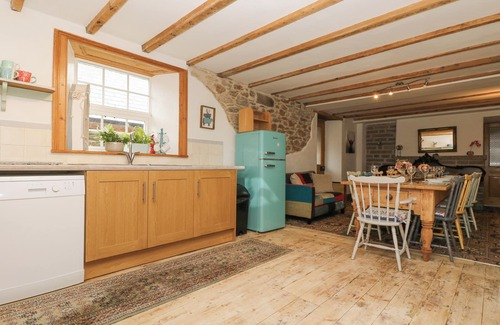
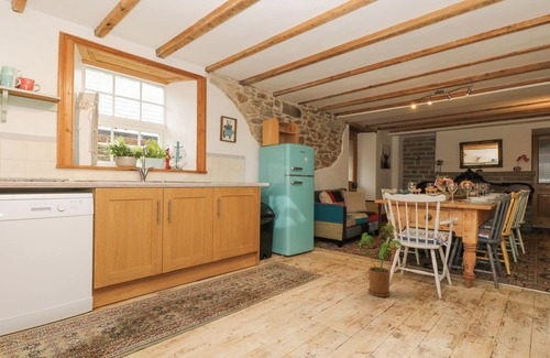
+ house plant [358,224,405,297]
